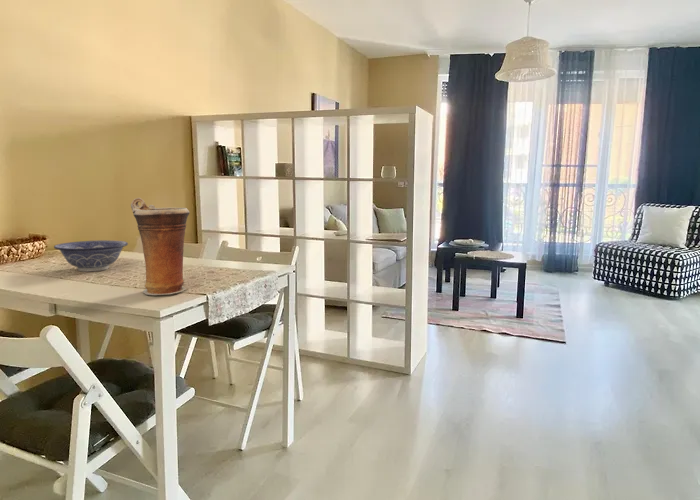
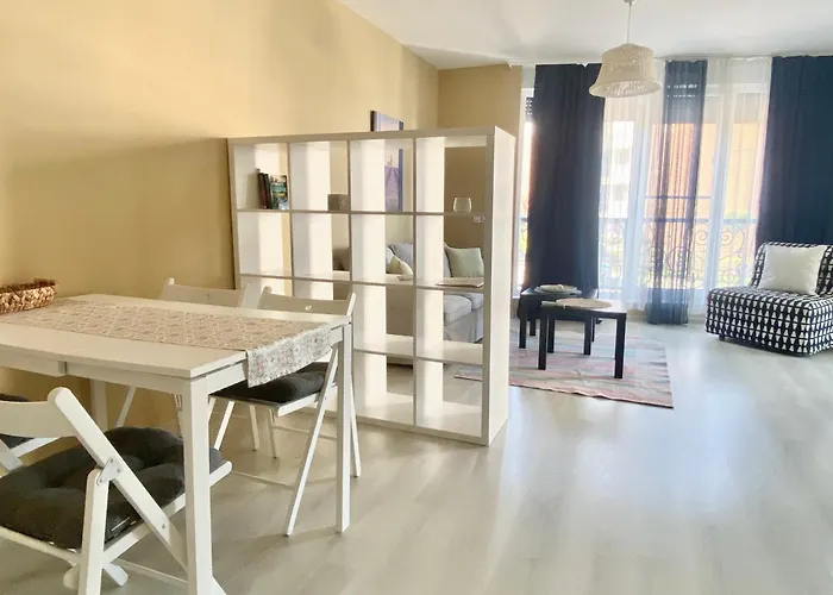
- vase [130,197,191,296]
- decorative bowl [53,239,129,273]
